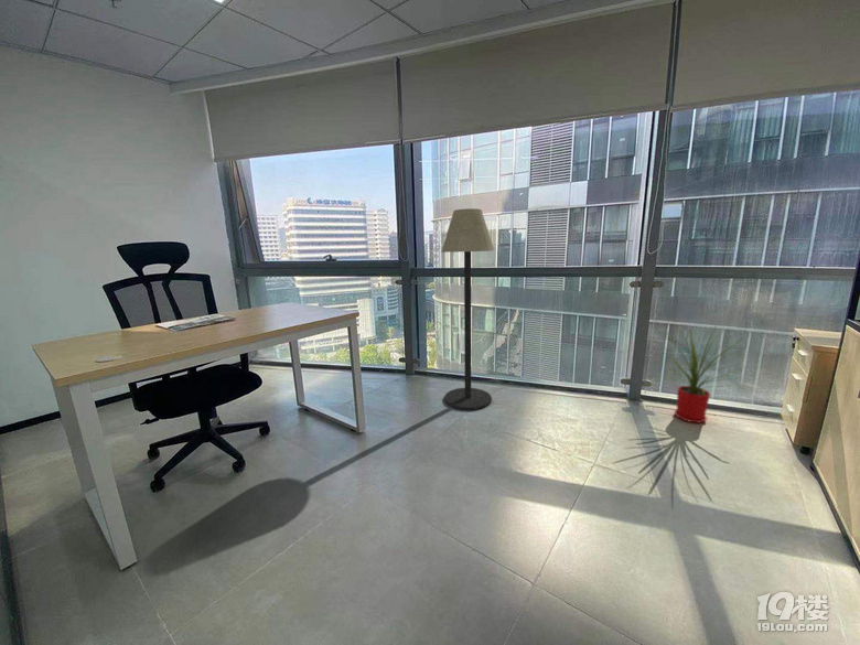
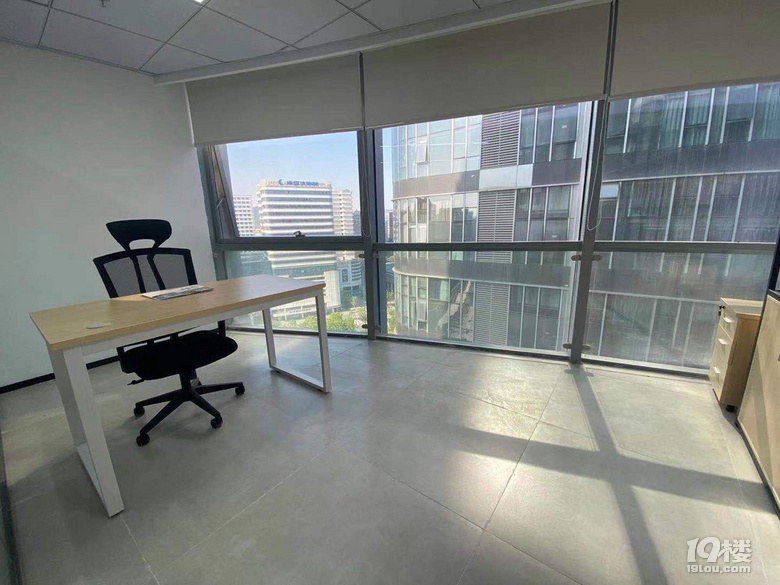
- floor lamp [441,207,495,411]
- house plant [656,324,745,424]
